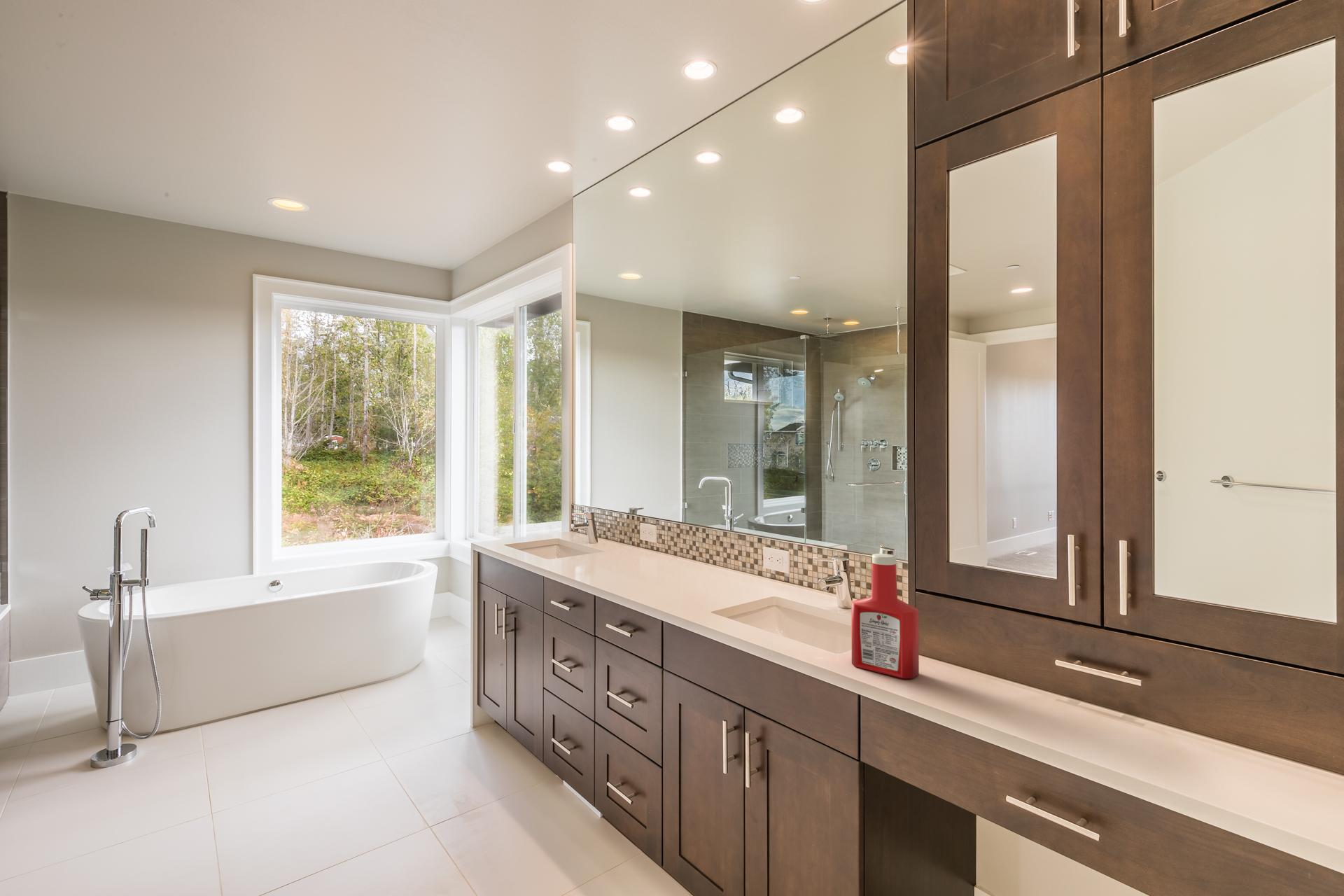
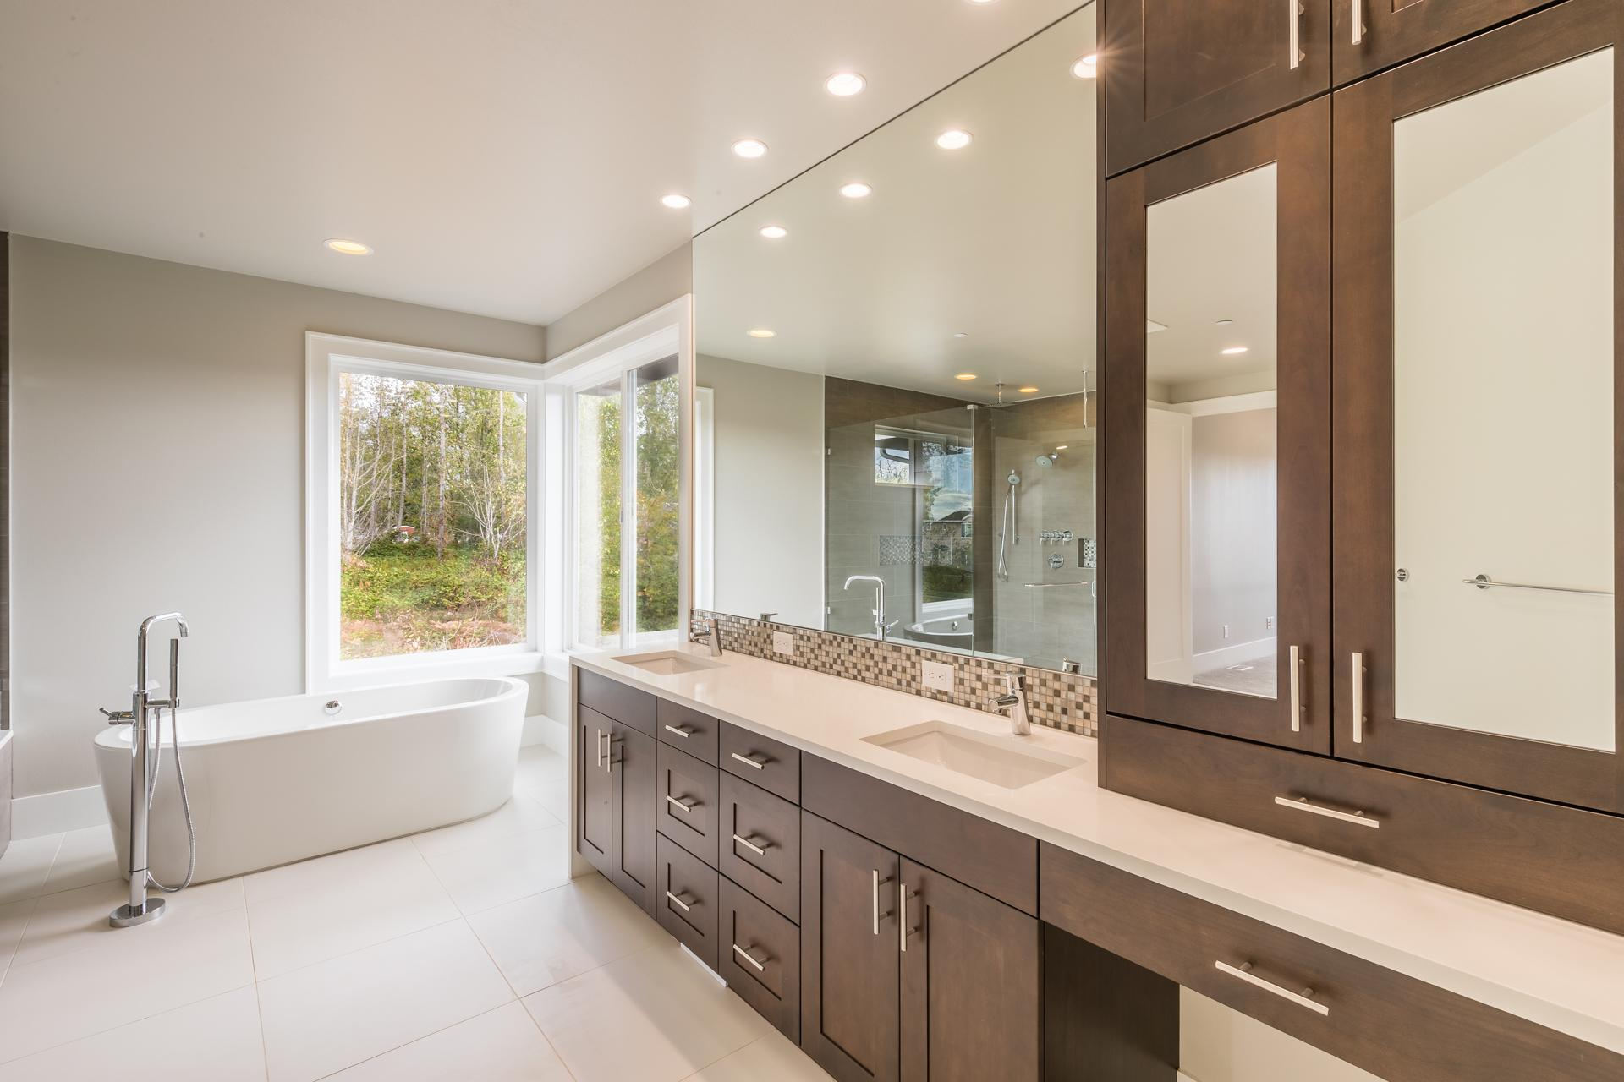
- soap bottle [851,553,920,679]
